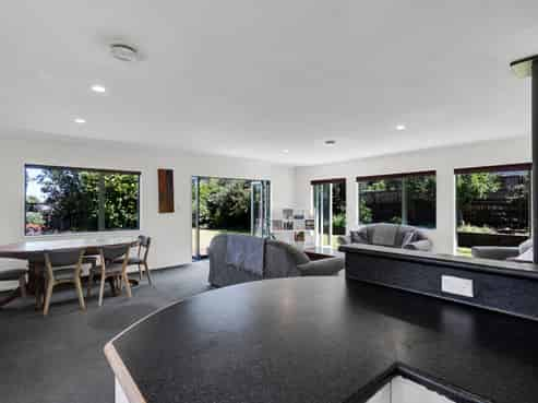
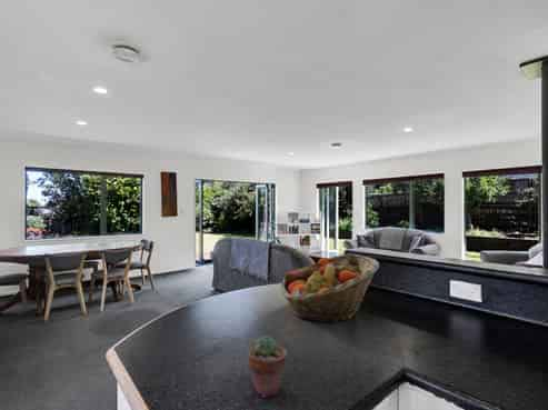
+ potted succulent [247,334,288,399]
+ fruit basket [279,252,380,324]
